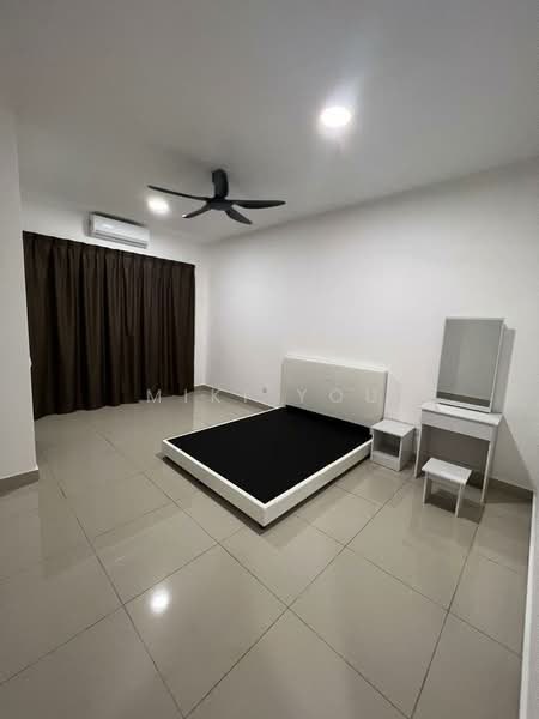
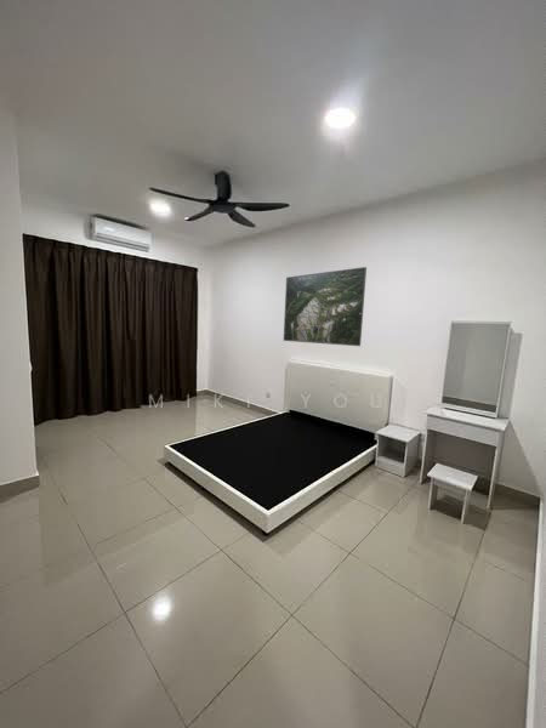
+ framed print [283,266,368,347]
